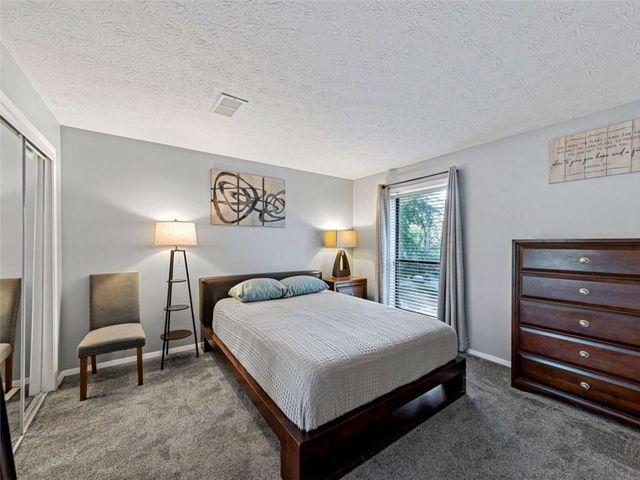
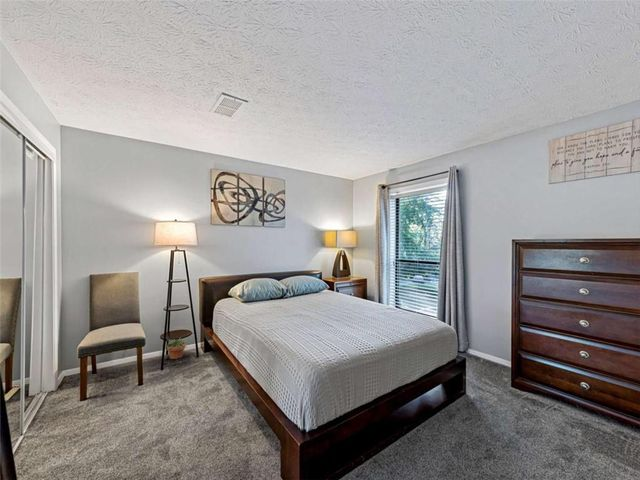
+ potted plant [164,337,189,360]
